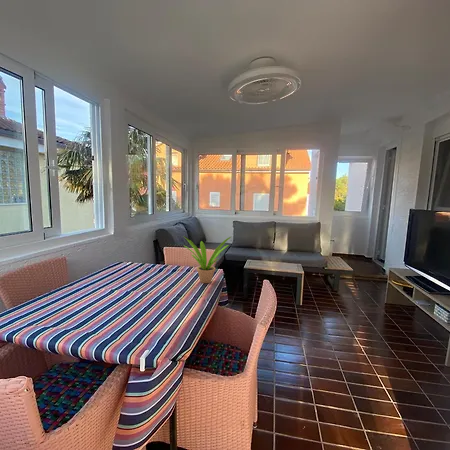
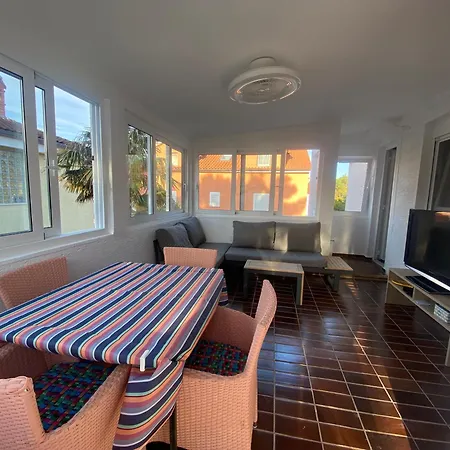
- potted plant [182,235,232,284]
